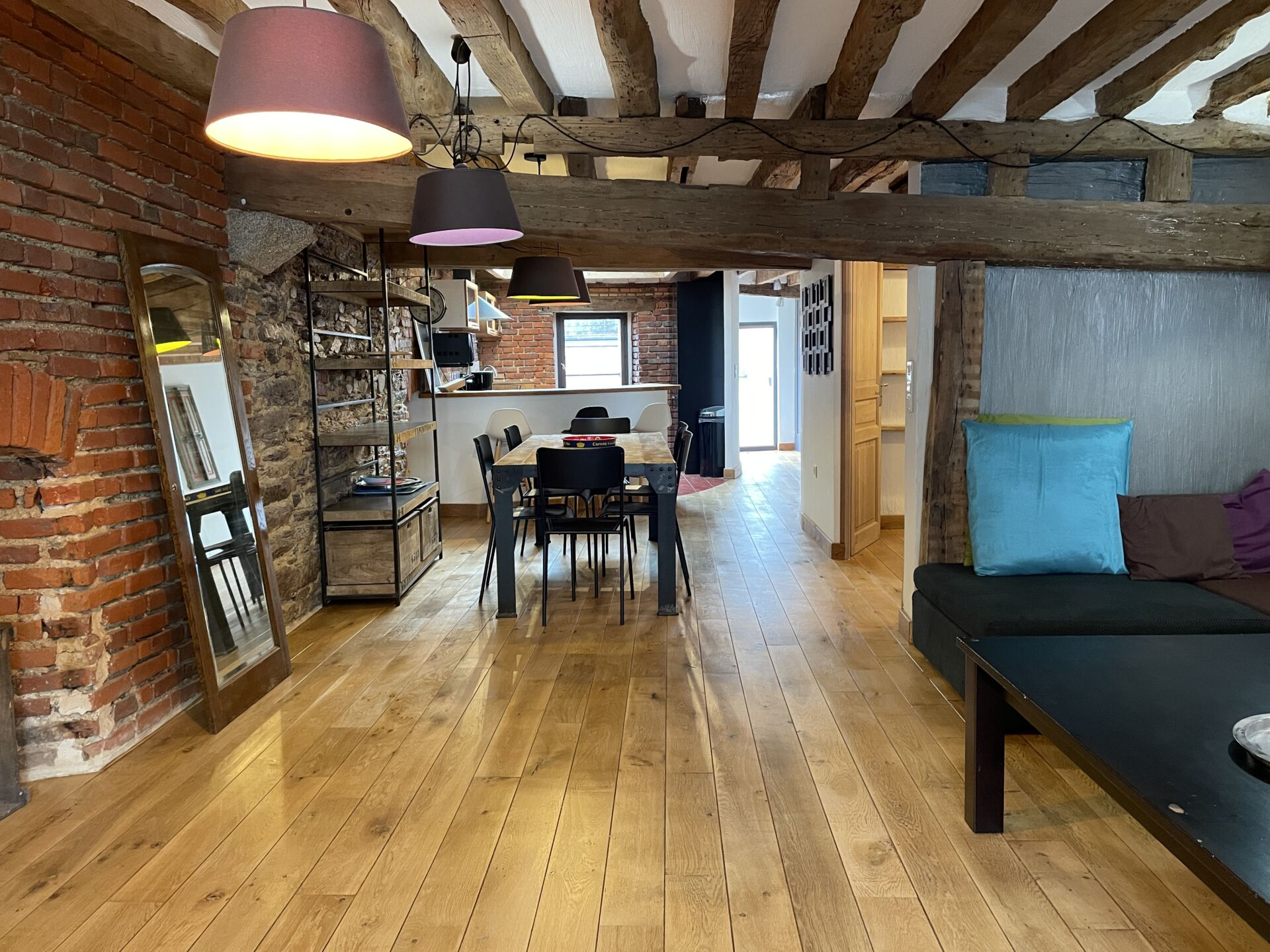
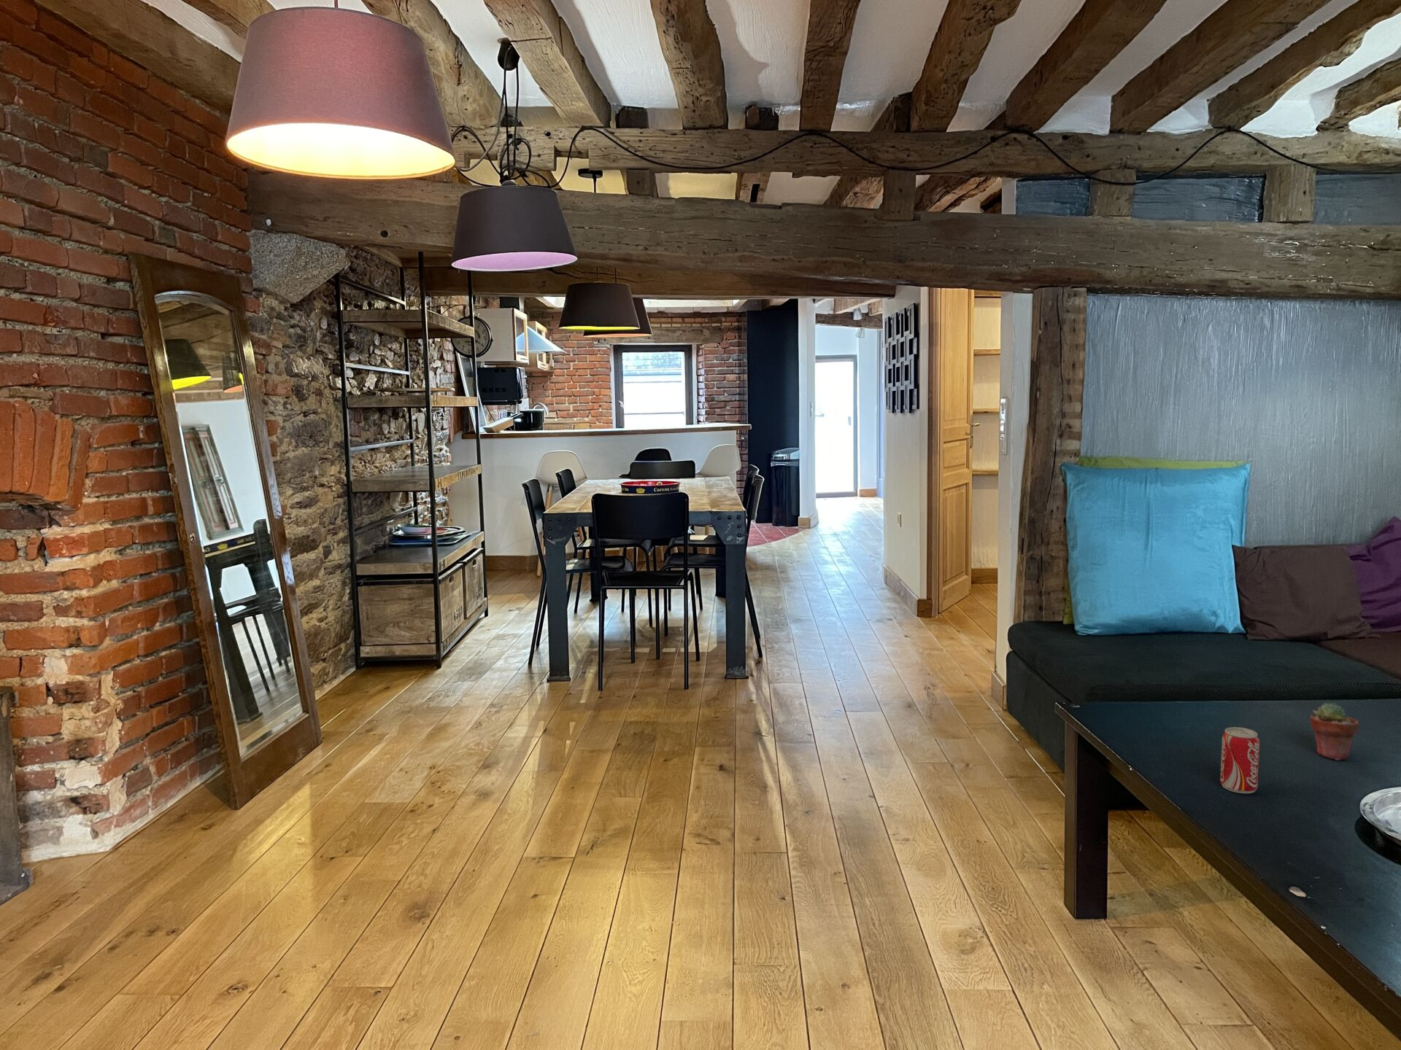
+ beverage can [1219,726,1260,794]
+ potted succulent [1309,703,1359,761]
